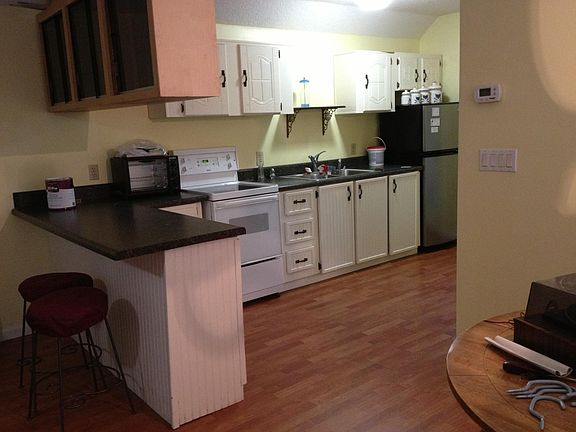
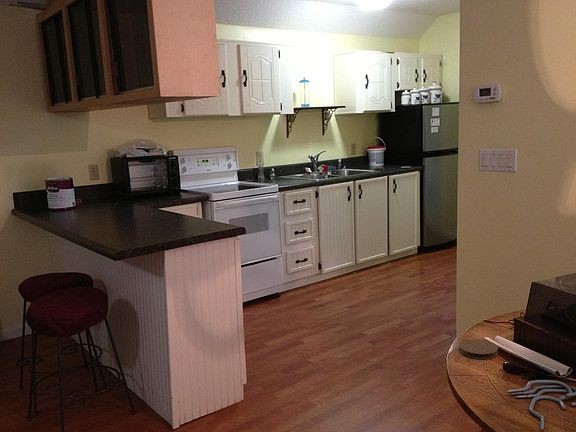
+ coaster [459,338,499,360]
